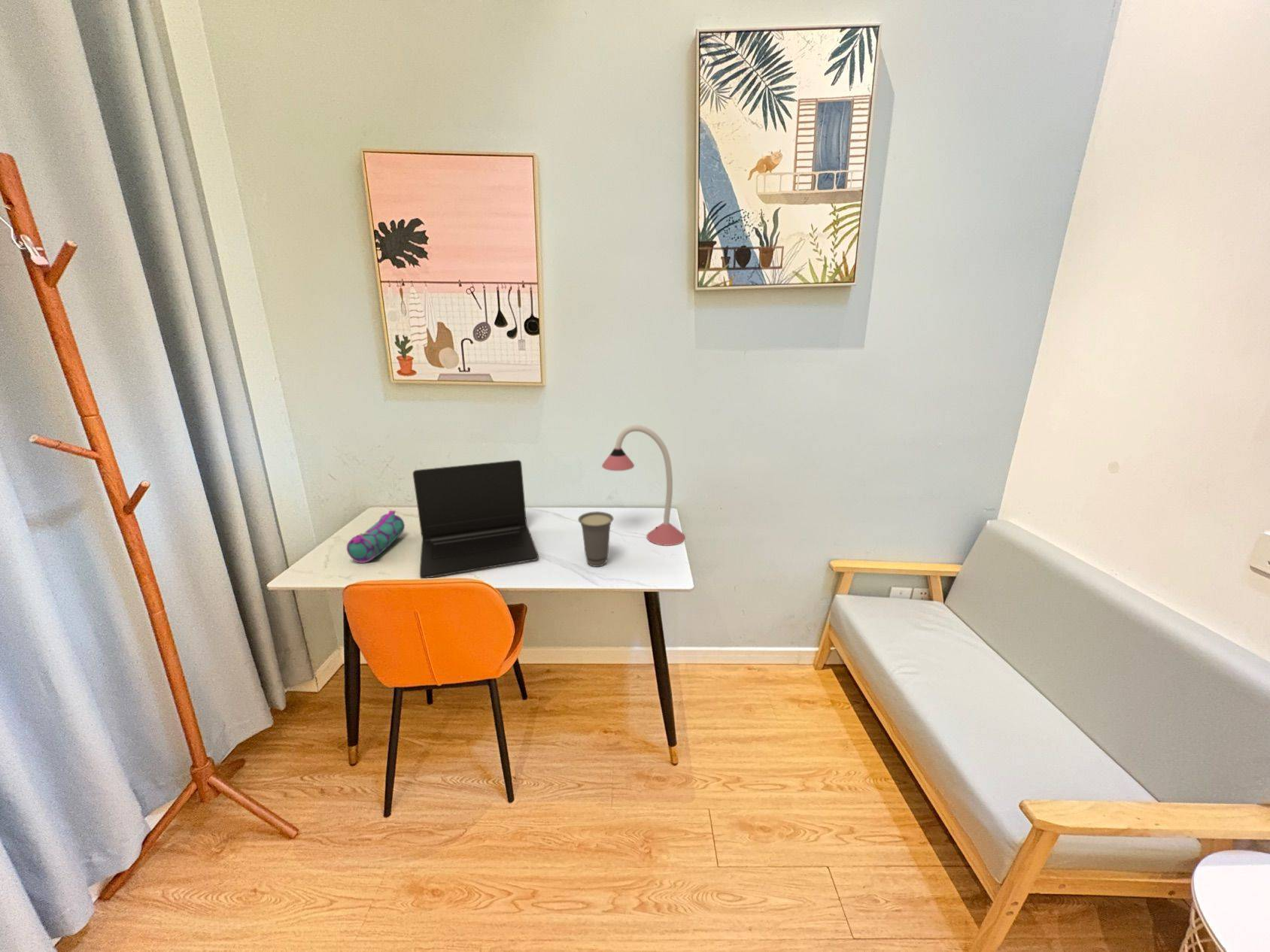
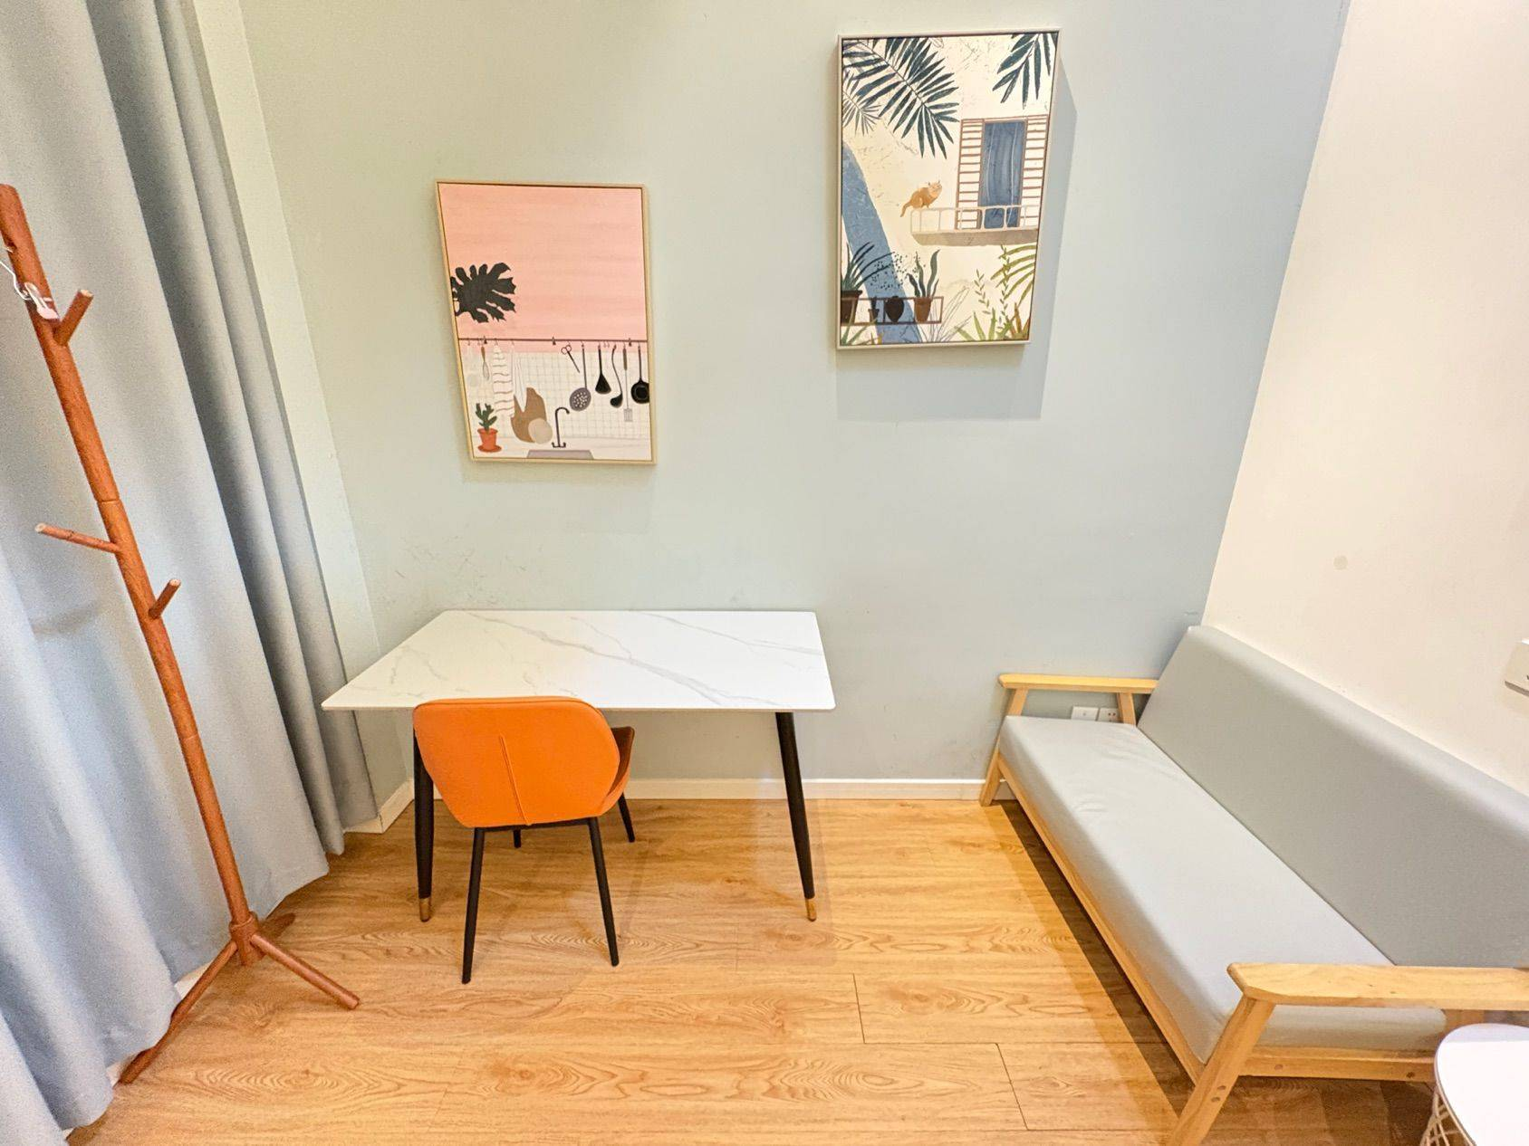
- laptop [412,459,539,579]
- desk lamp [601,424,686,547]
- cup [577,511,614,568]
- pencil case [346,510,406,564]
